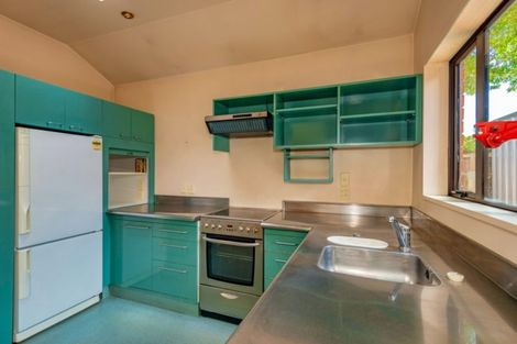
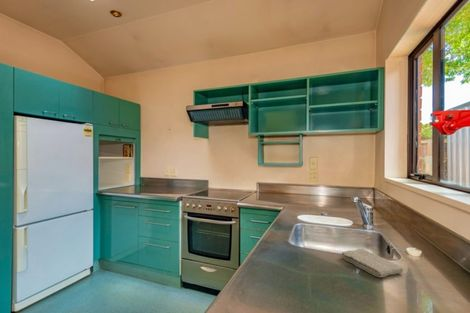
+ washcloth [340,248,404,278]
